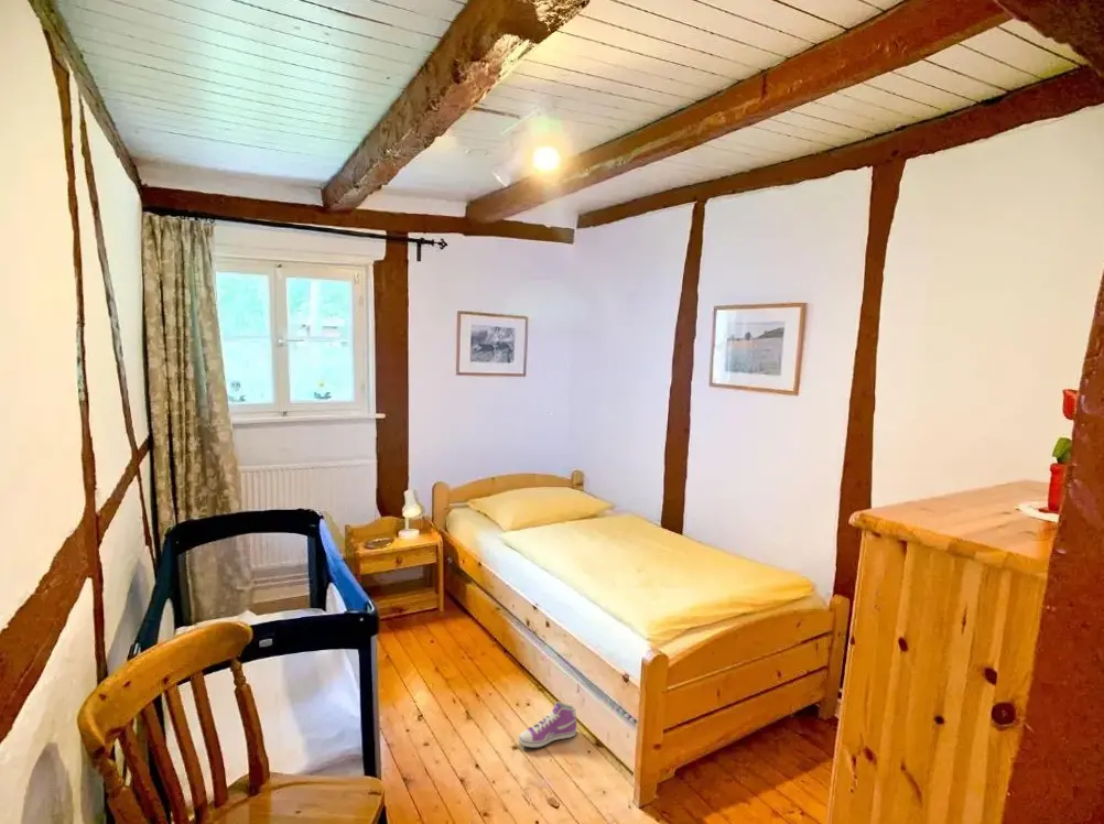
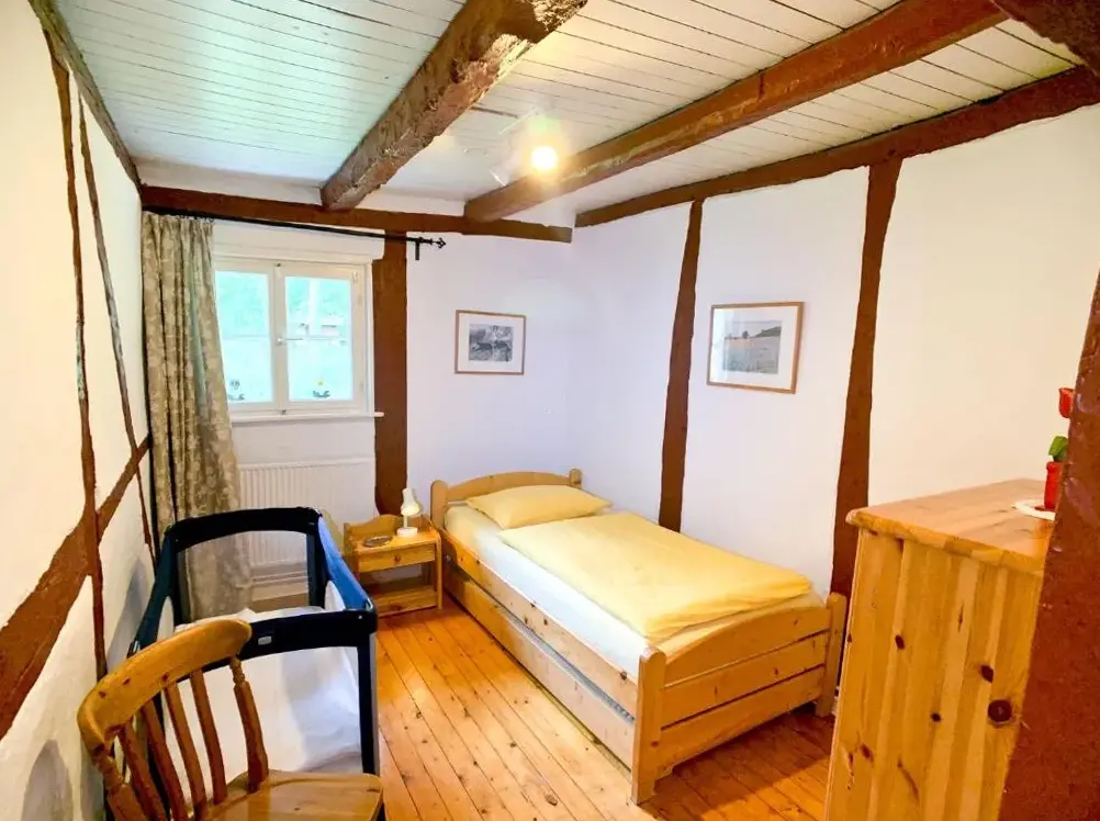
- sneaker [518,701,577,748]
